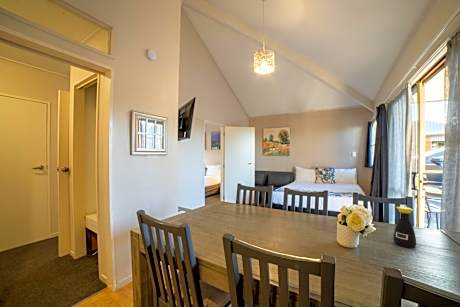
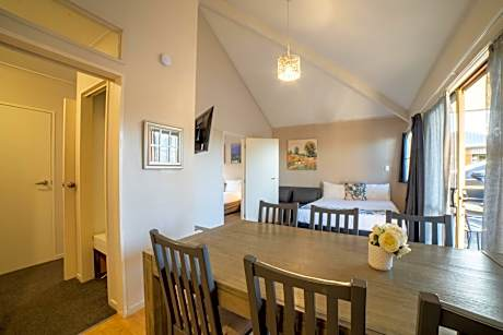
- bottle [392,206,417,248]
